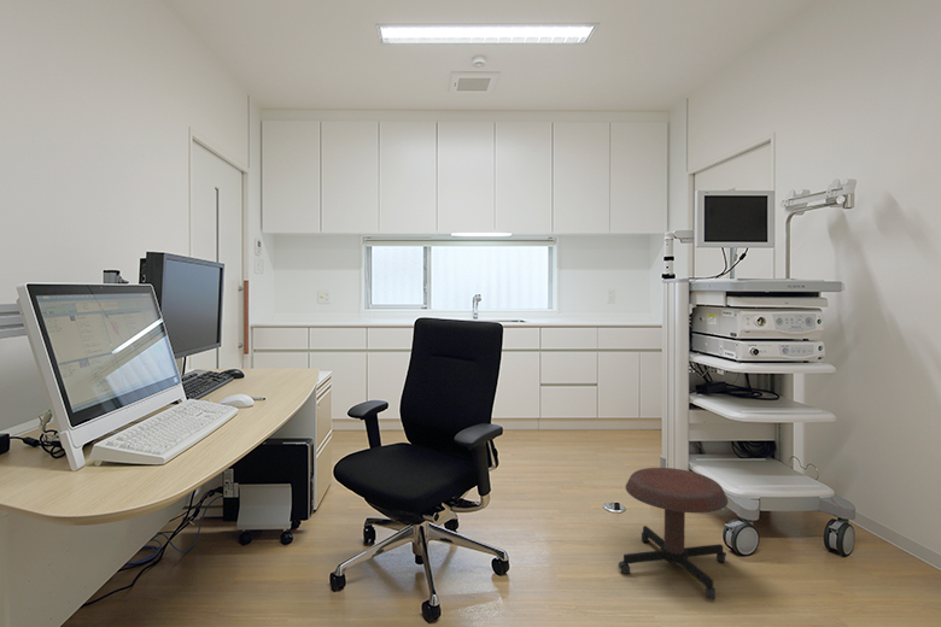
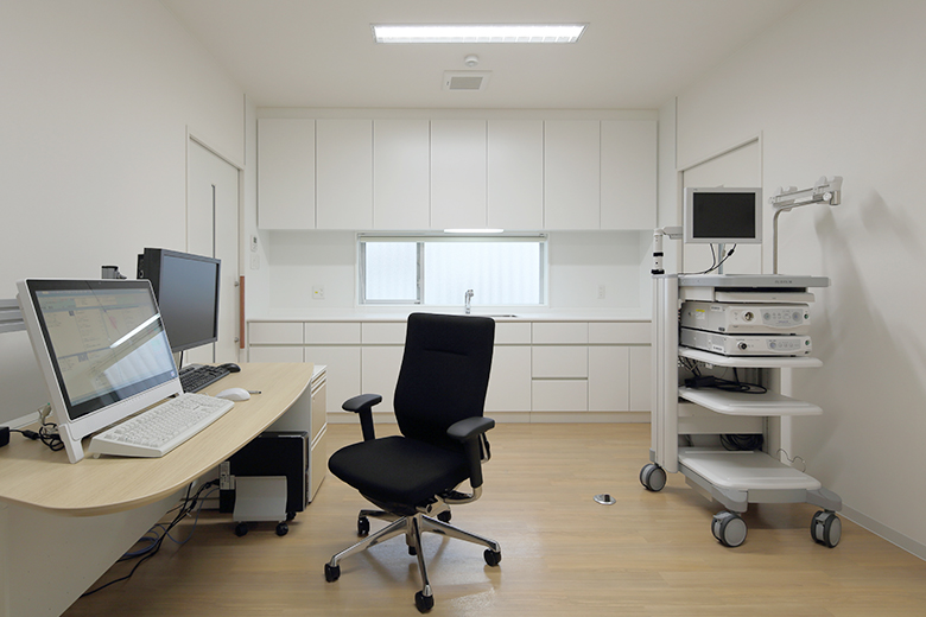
- stool [618,467,729,600]
